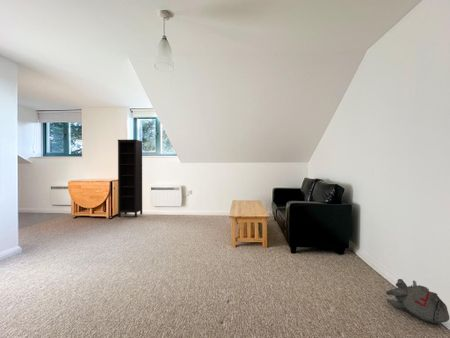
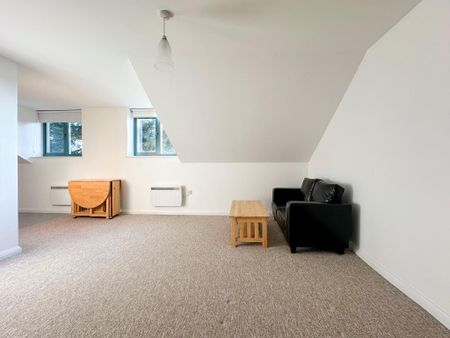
- bookcase [117,139,143,218]
- plush toy [385,278,450,324]
